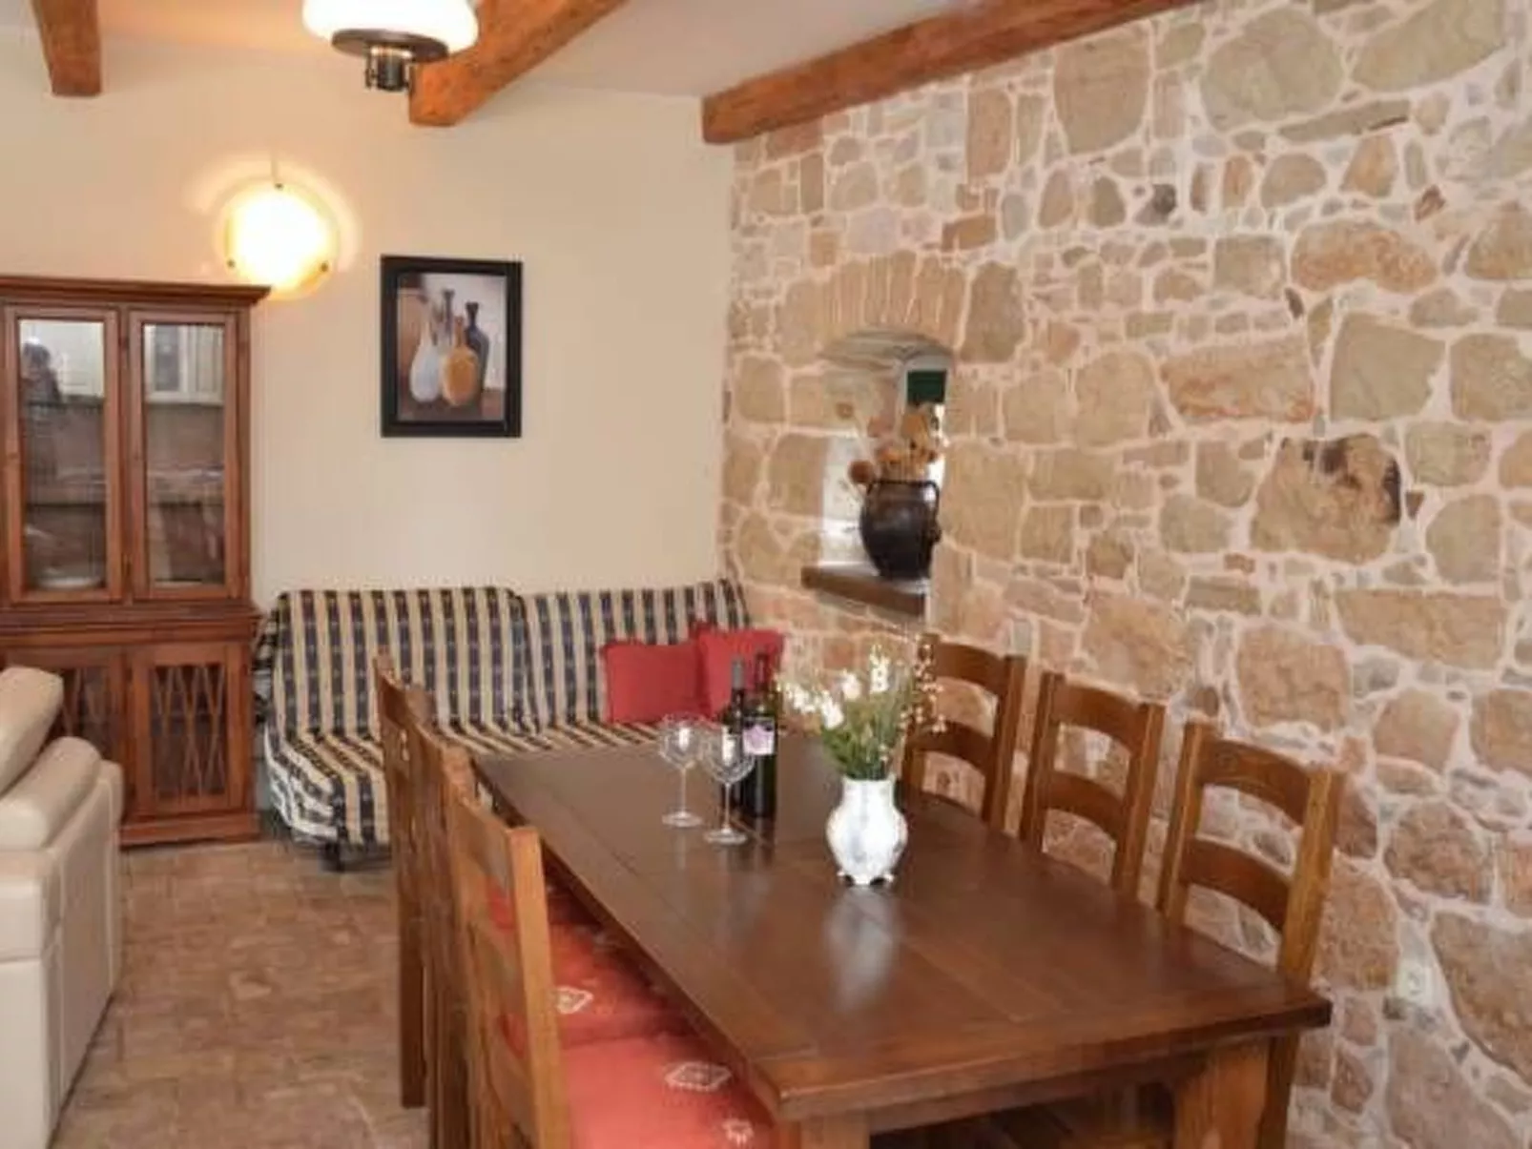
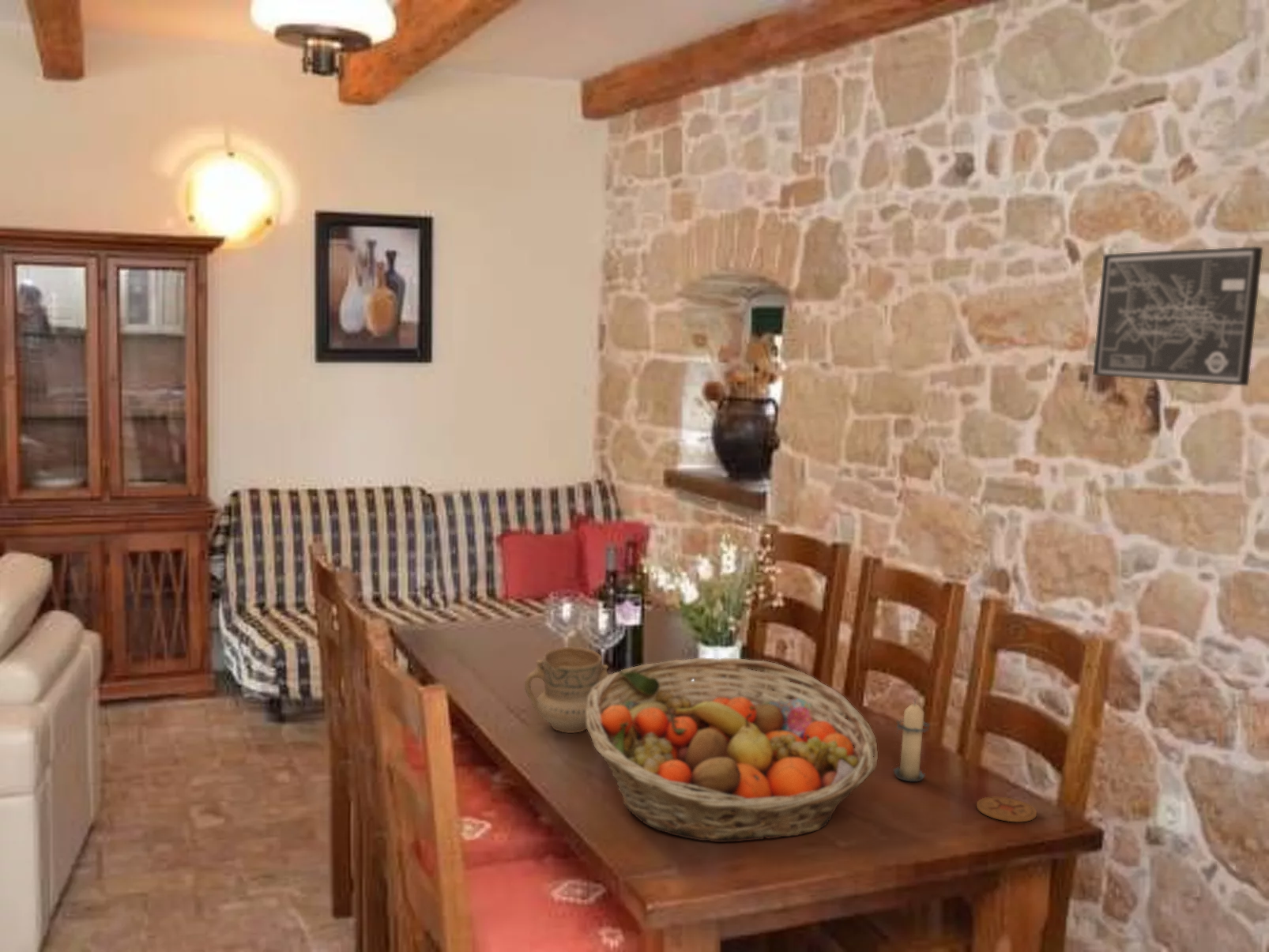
+ candle [892,698,931,783]
+ coaster [976,796,1037,822]
+ wall art [1092,246,1263,386]
+ mug [524,646,610,734]
+ fruit basket [586,657,879,843]
